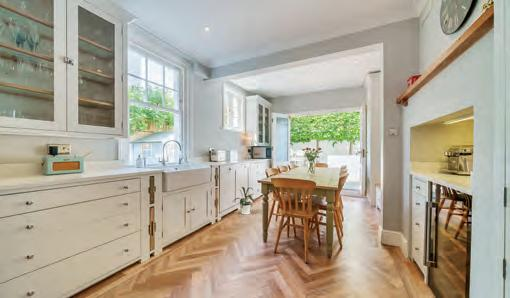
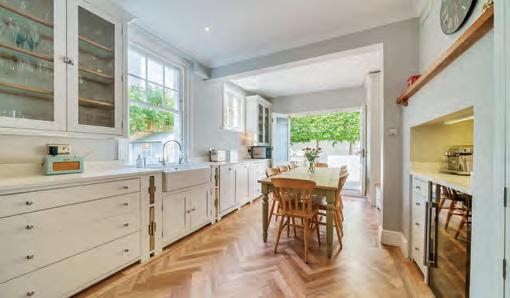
- house plant [232,186,256,216]
